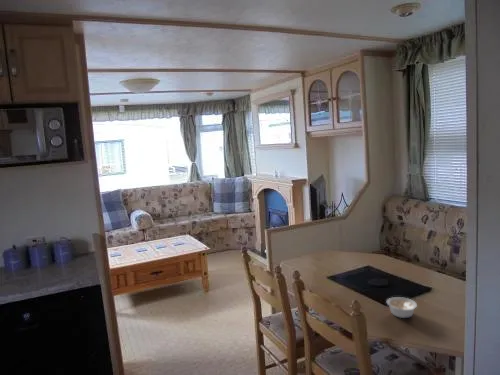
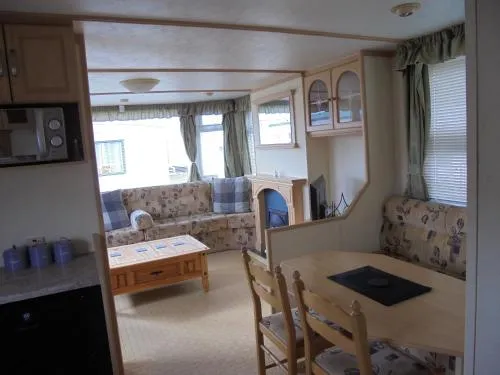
- legume [386,296,418,319]
